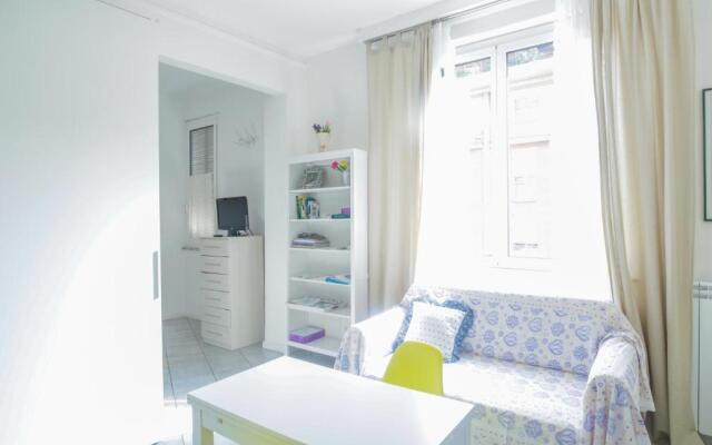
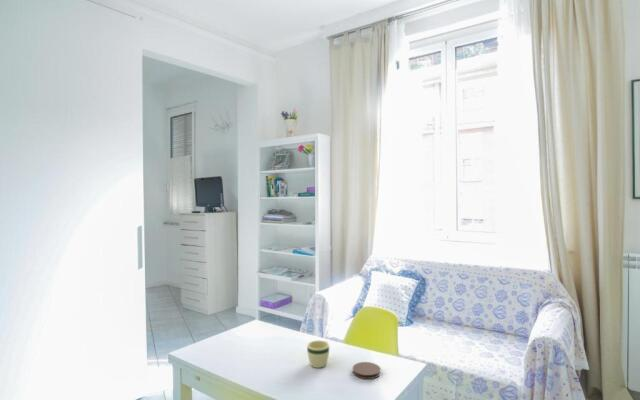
+ mug [306,340,330,369]
+ coaster [352,361,381,380]
